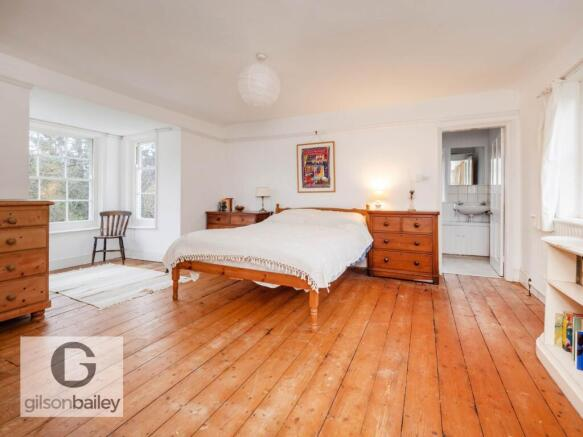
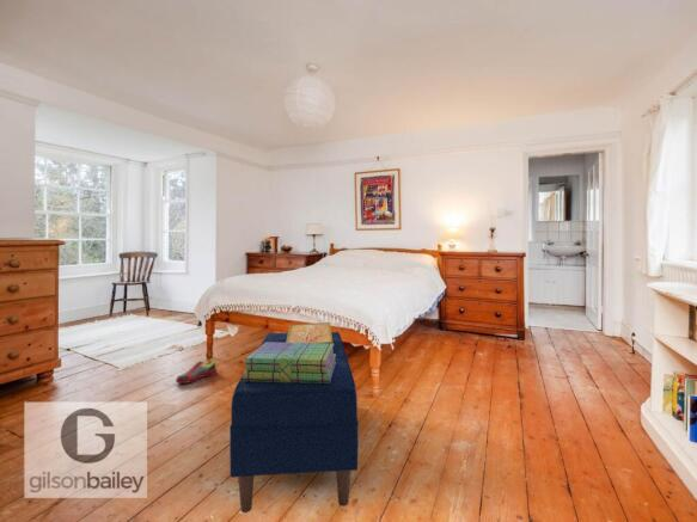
+ bench [228,331,360,514]
+ shoe [175,357,218,385]
+ decorative box [286,321,334,351]
+ stack of books [241,342,336,383]
